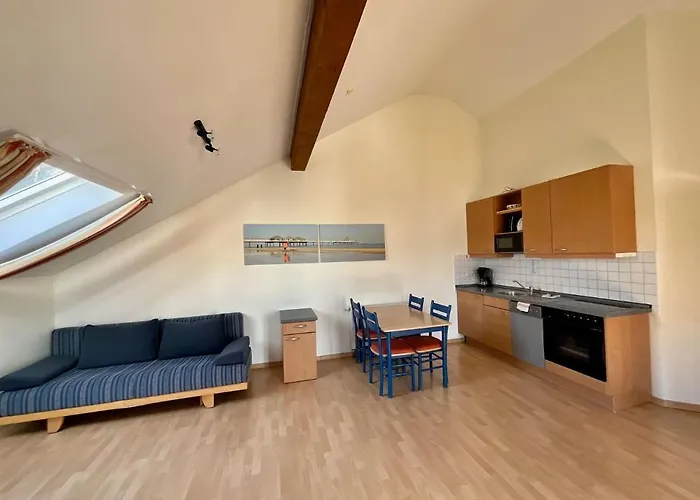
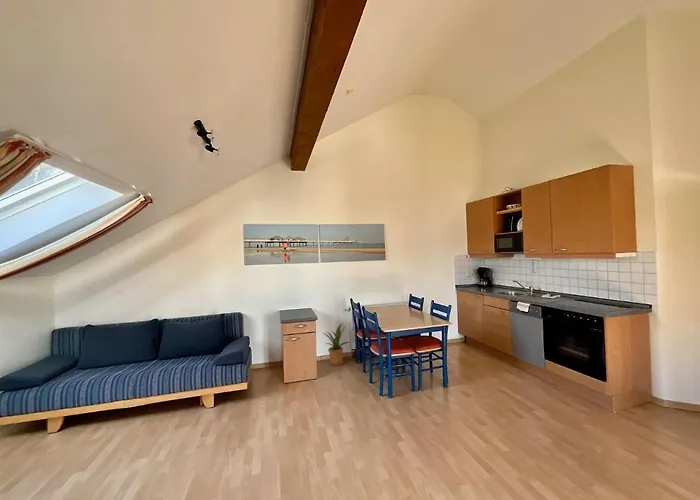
+ house plant [322,322,351,367]
